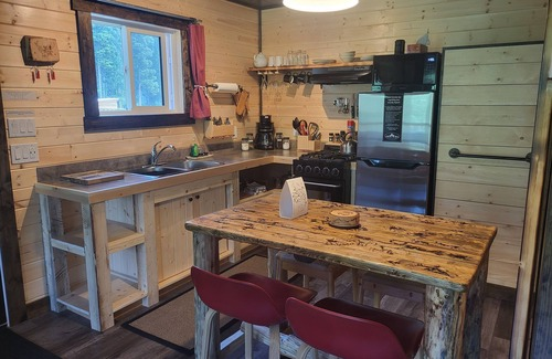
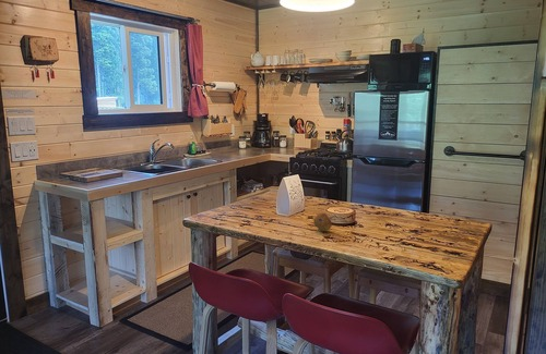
+ fruit [312,211,333,233]
